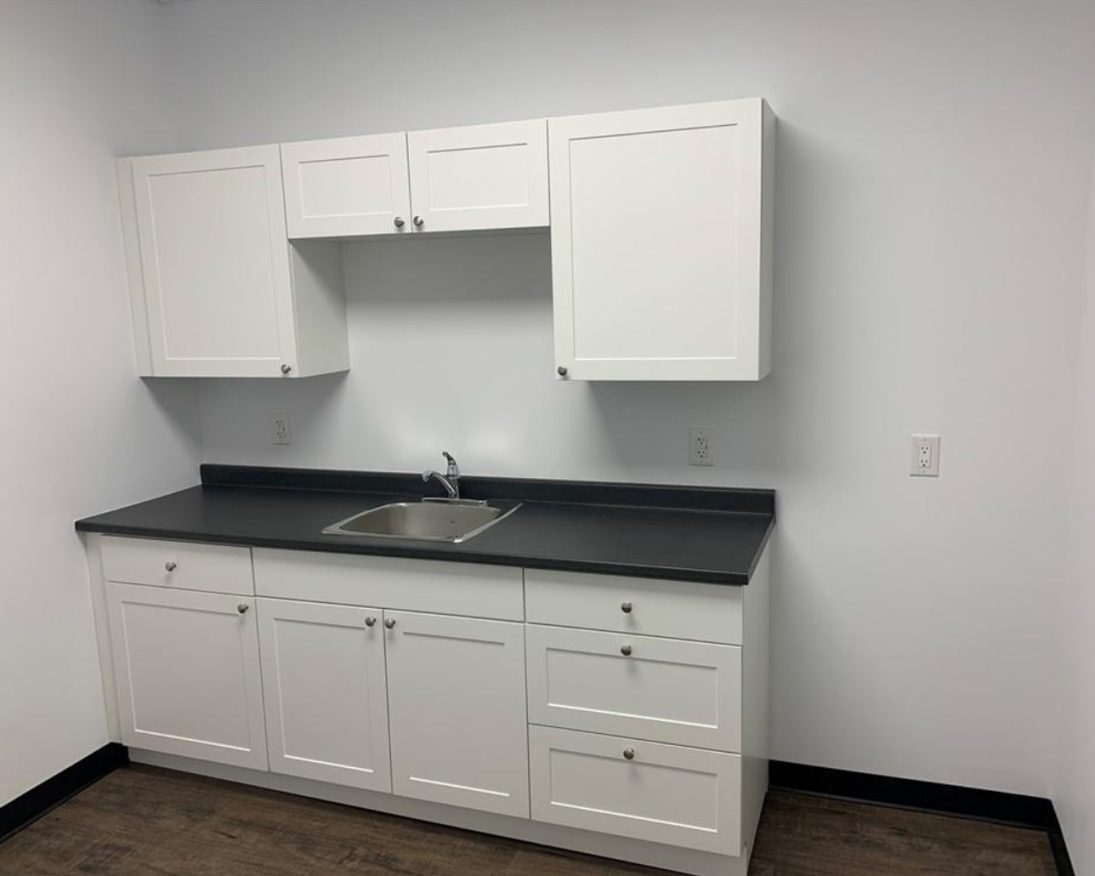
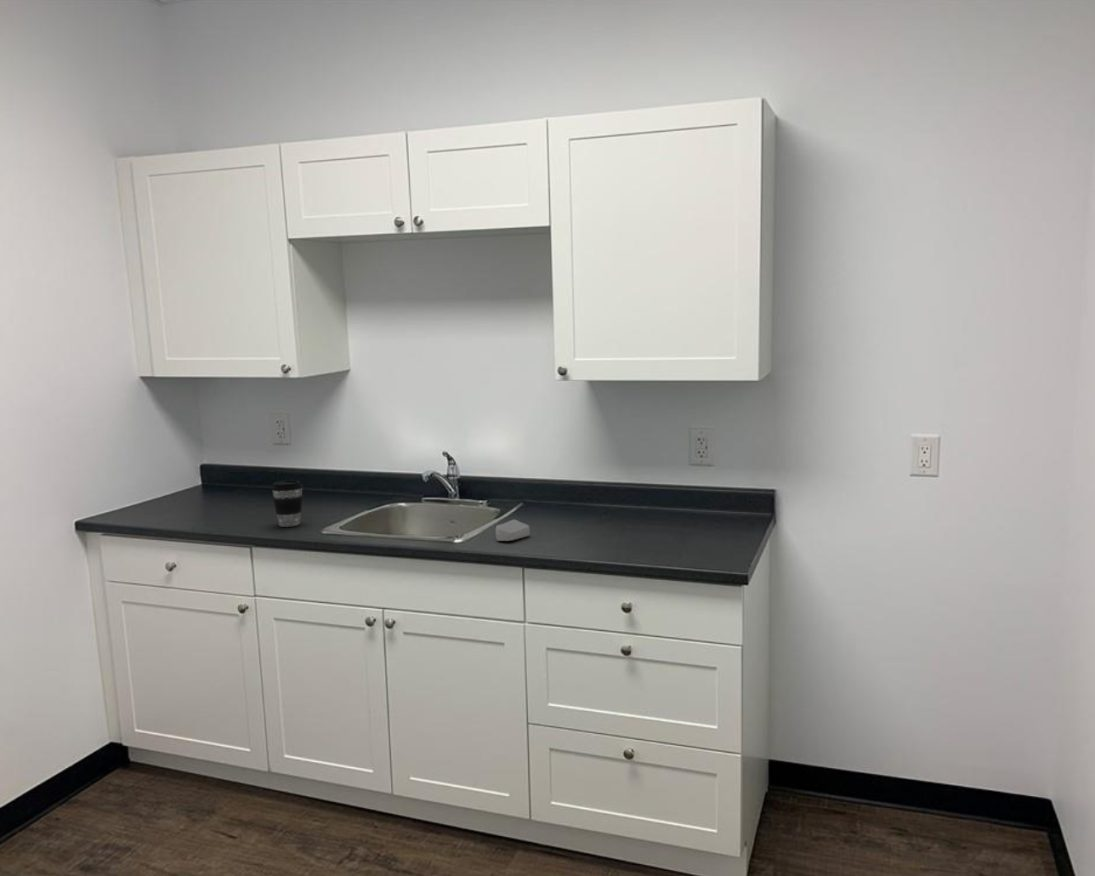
+ coffee cup [270,479,304,528]
+ soap bar [495,519,531,542]
